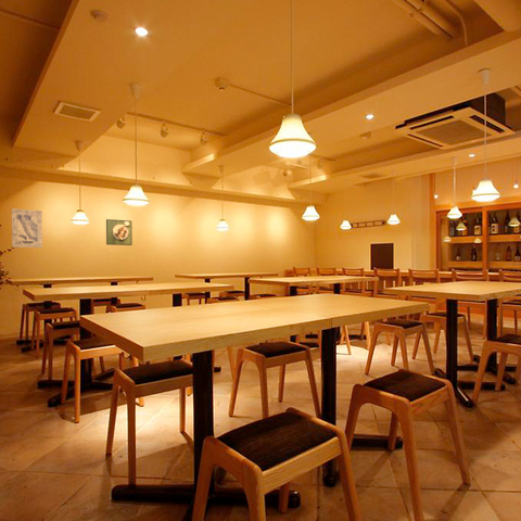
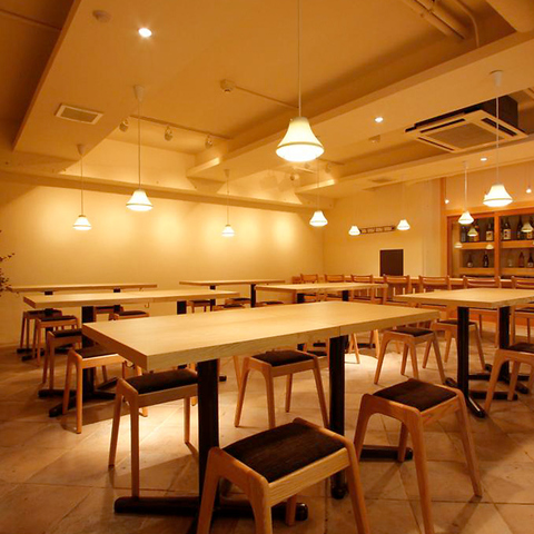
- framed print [105,218,134,246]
- wall art [11,207,43,249]
